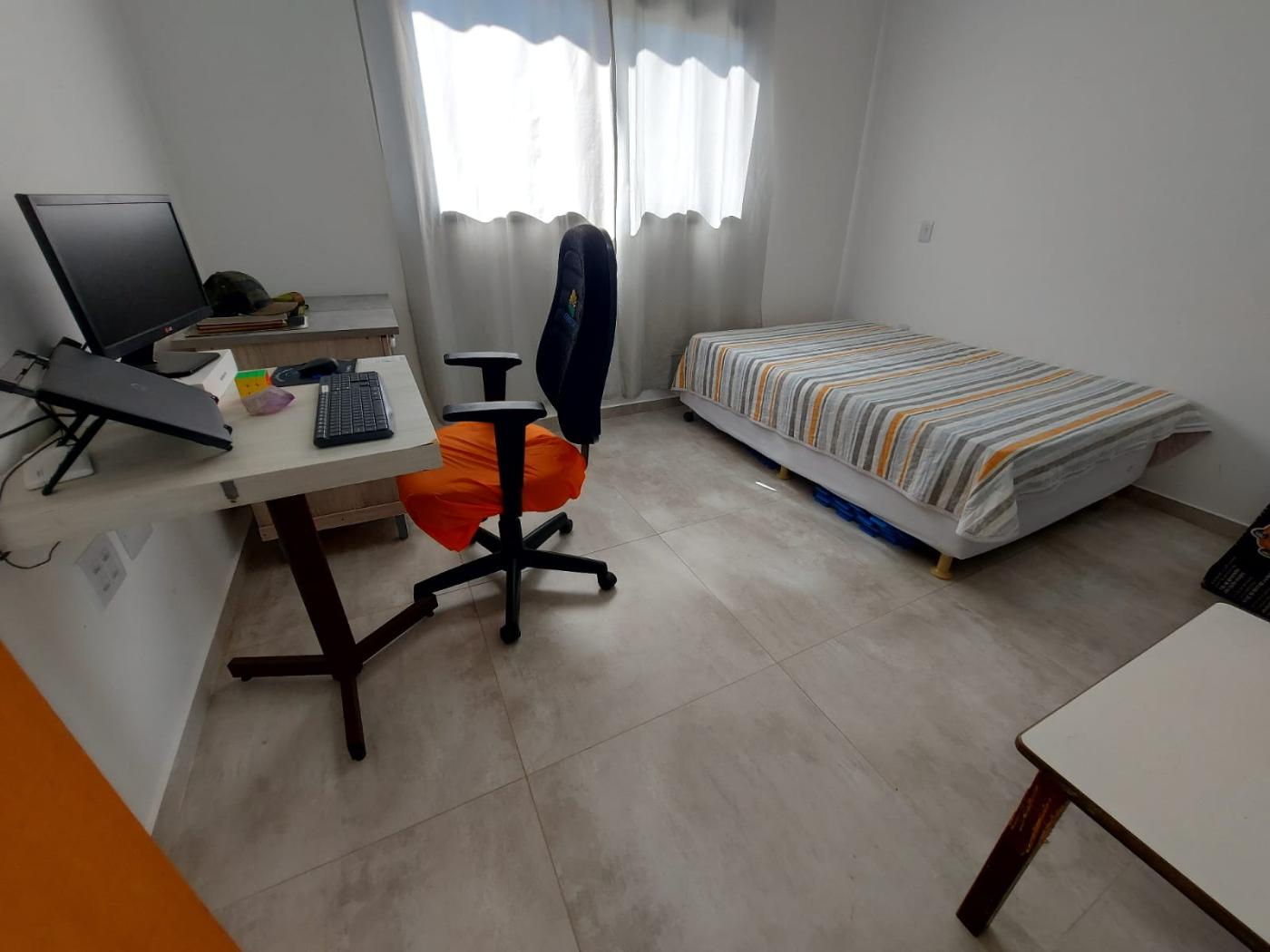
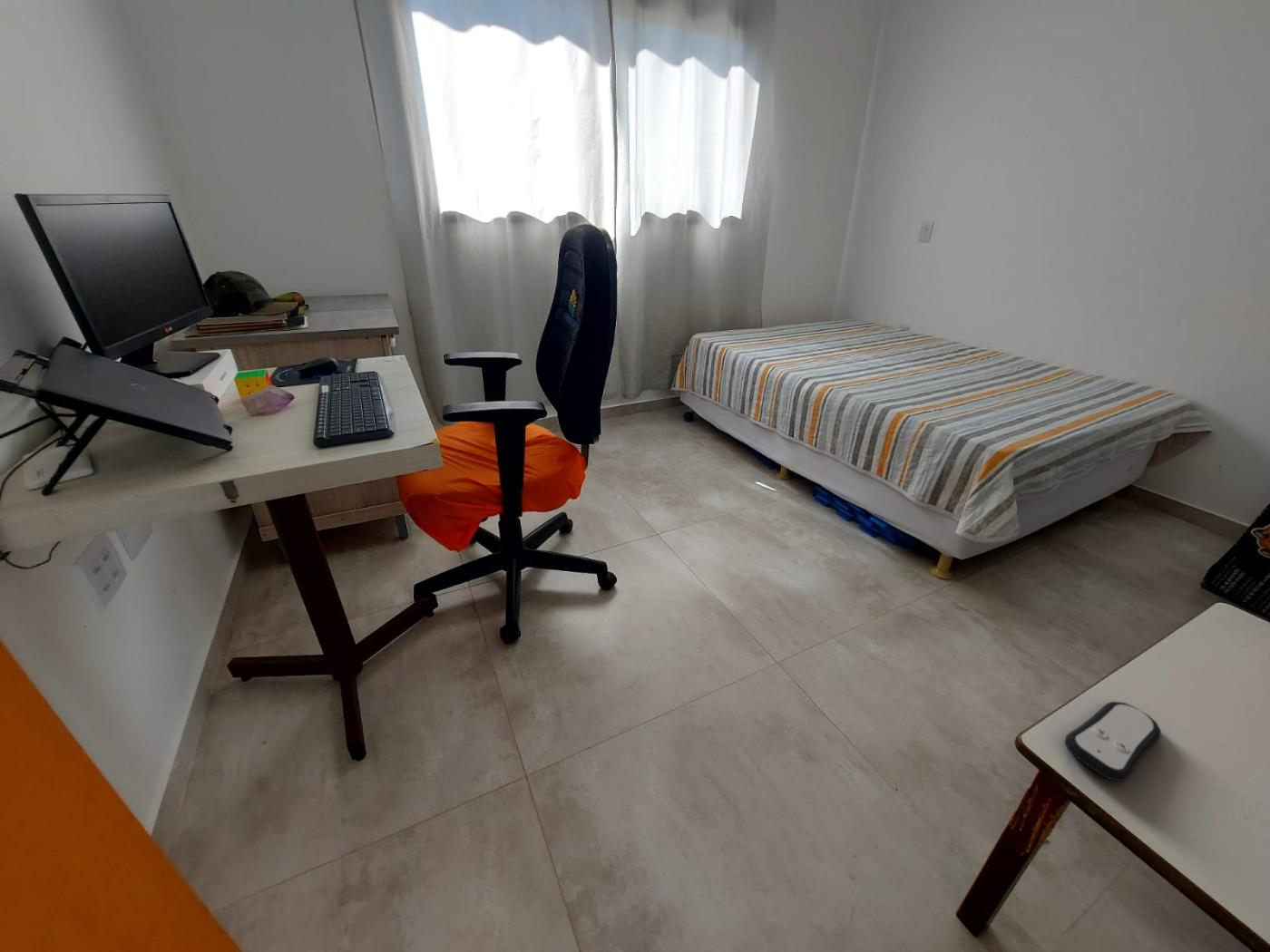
+ remote control [1063,701,1162,782]
